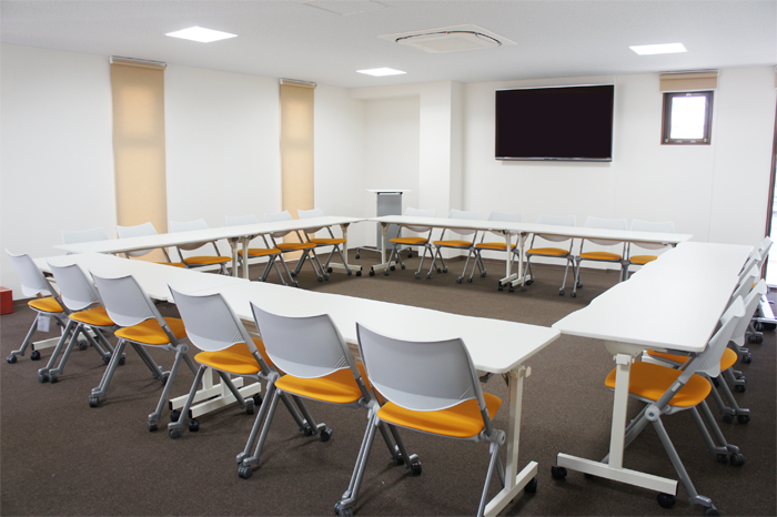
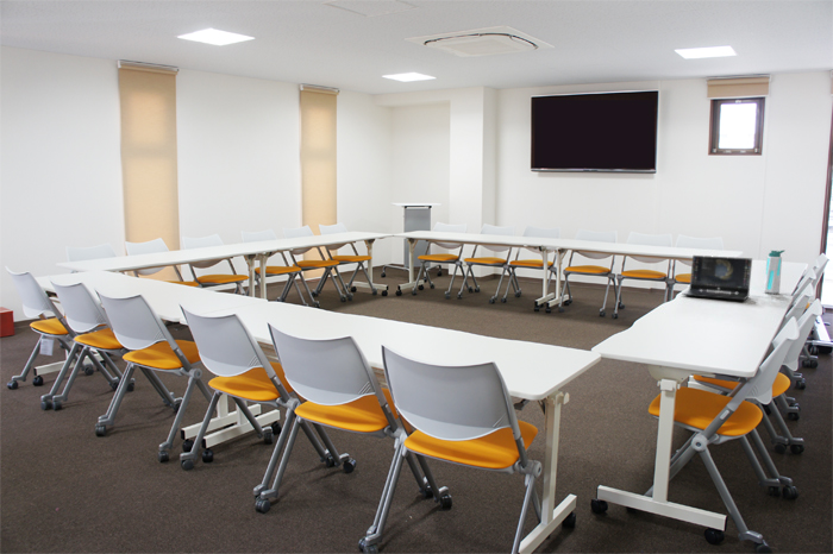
+ water bottle [763,250,785,295]
+ laptop [681,254,753,301]
